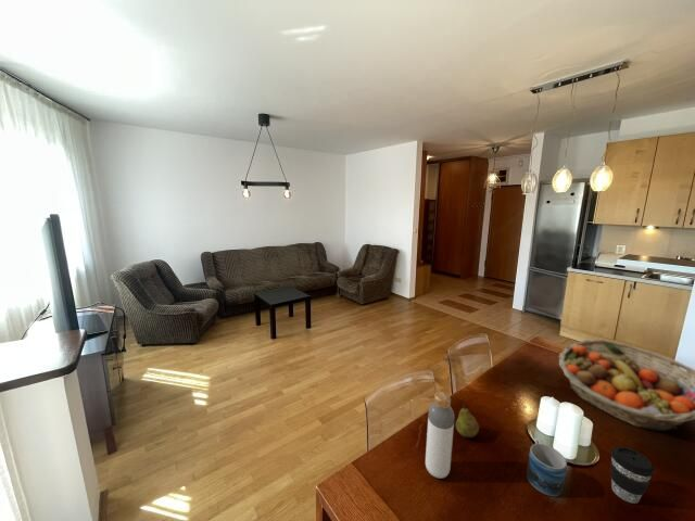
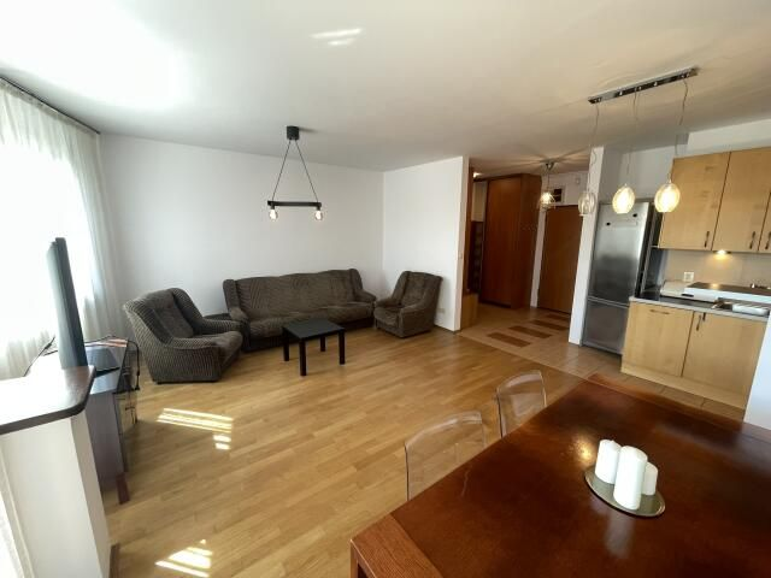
- mug [526,436,568,497]
- coffee cup [609,446,656,505]
- fruit basket [557,339,695,432]
- bottle [425,391,455,480]
- fruit [455,403,480,439]
